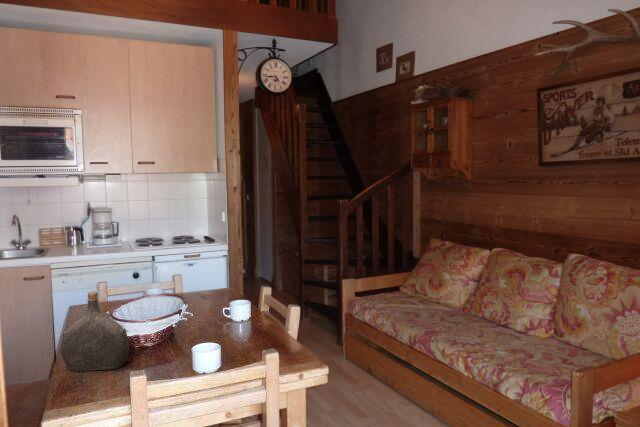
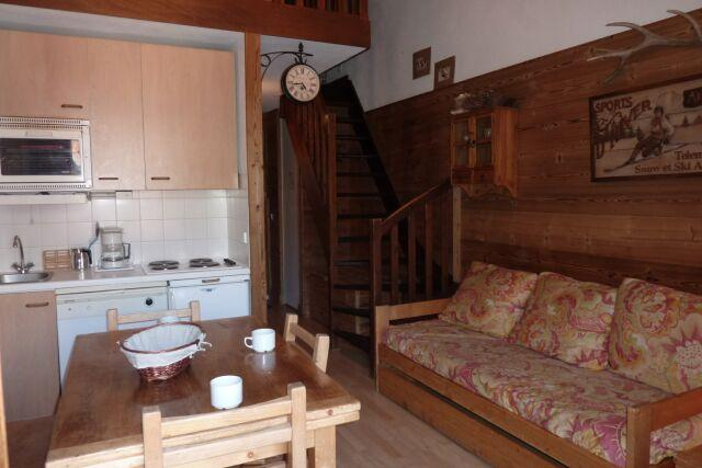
- water jug [60,290,130,372]
